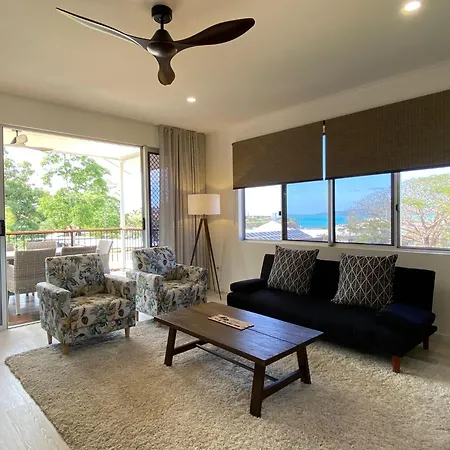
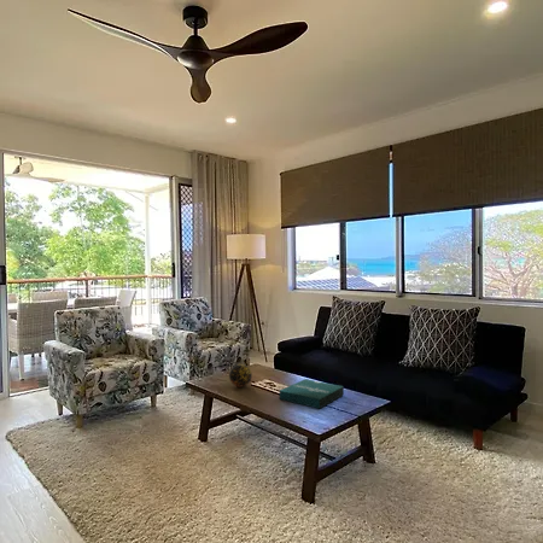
+ decorative orb [228,363,253,389]
+ pizza box [279,378,345,410]
